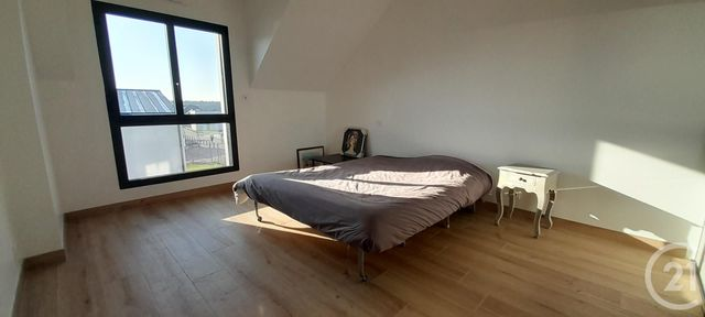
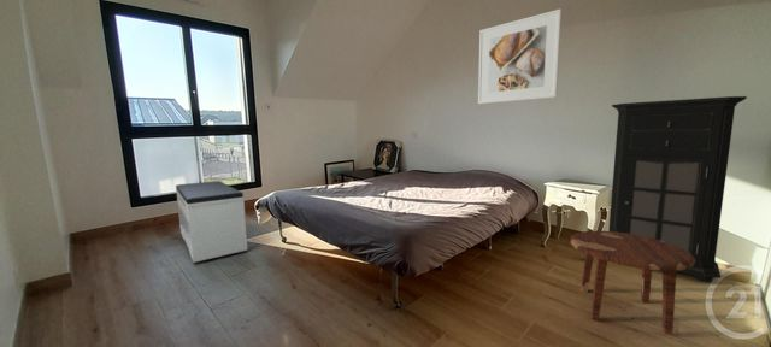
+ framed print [477,8,563,105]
+ bench [175,180,248,264]
+ cabinet [607,95,748,283]
+ side table [570,230,695,336]
